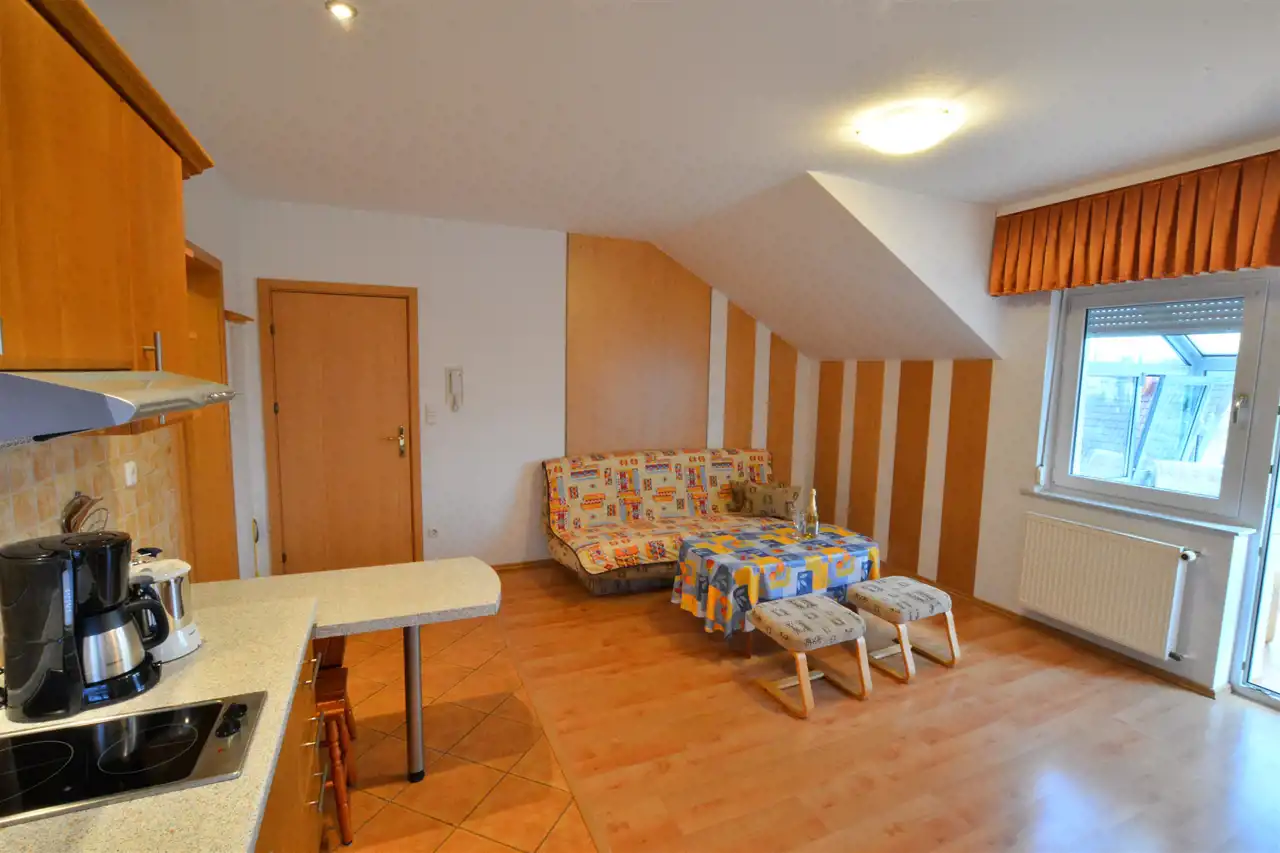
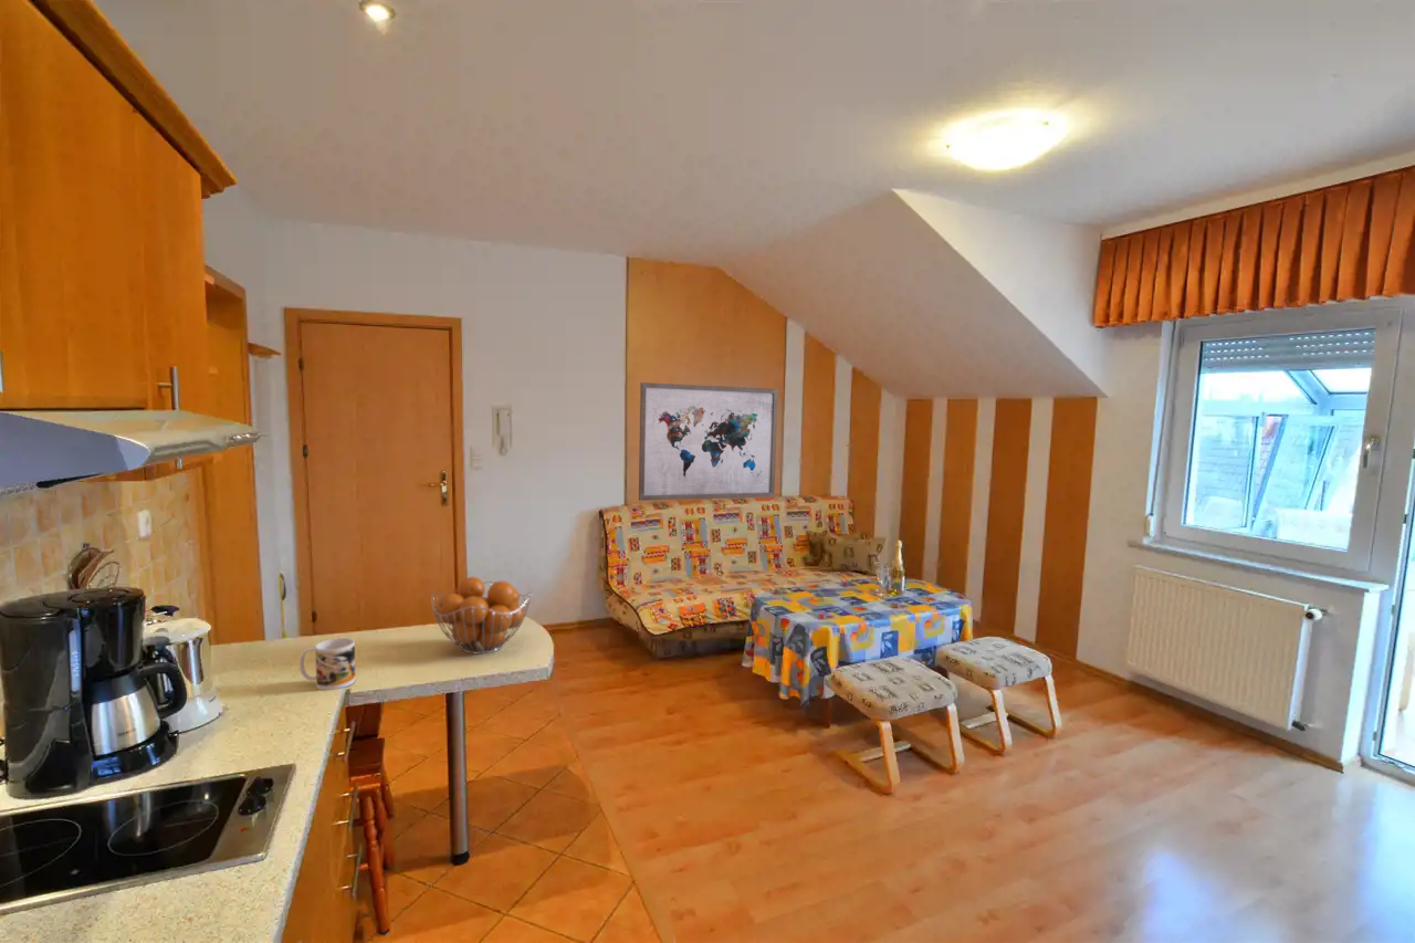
+ fruit basket [430,576,533,654]
+ mug [298,637,356,691]
+ wall art [638,381,779,502]
